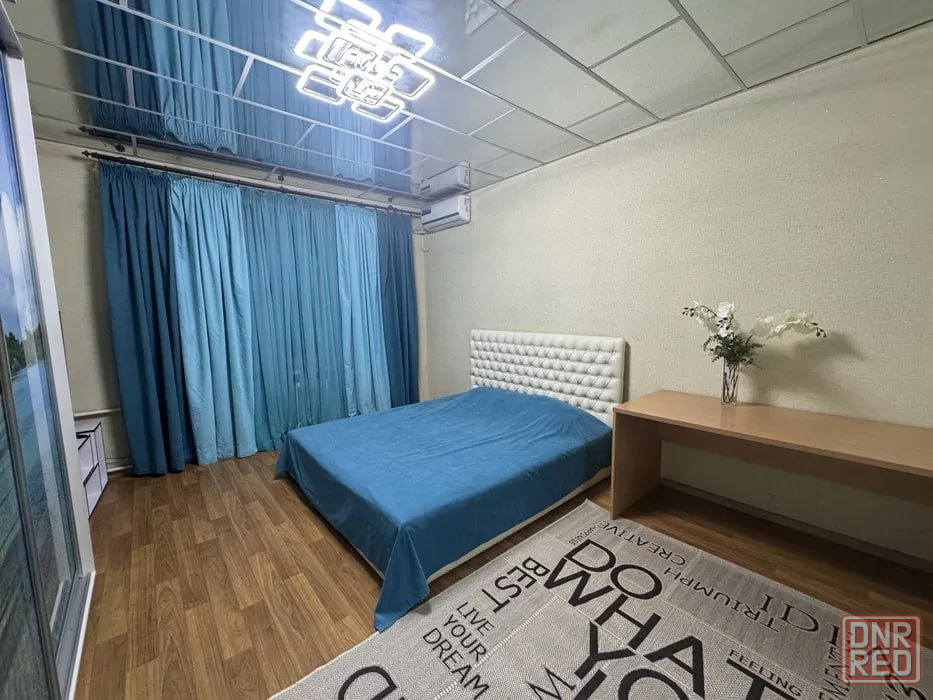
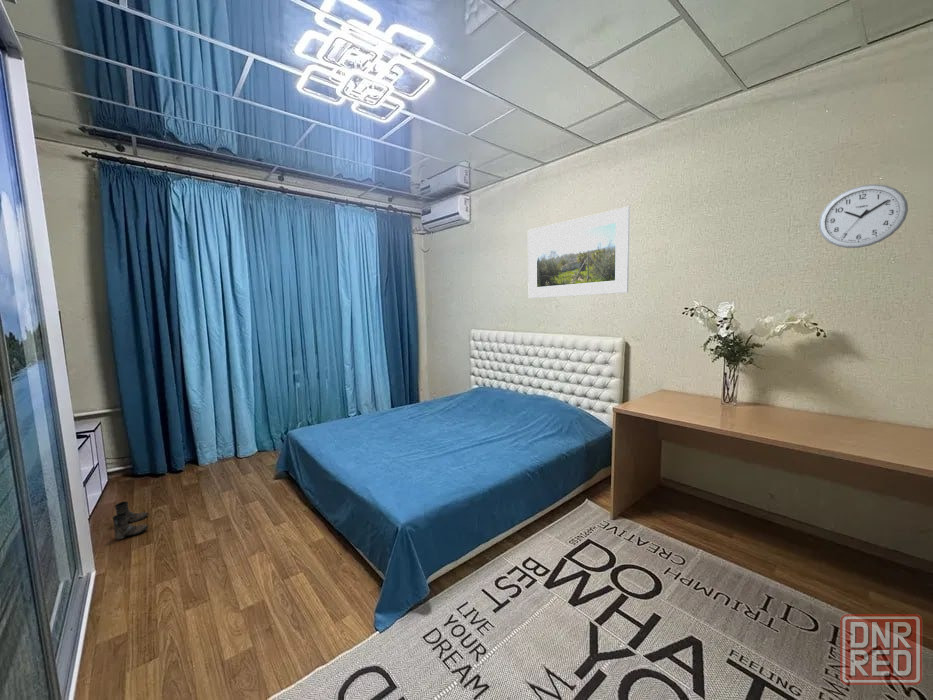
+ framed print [527,206,631,299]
+ boots [112,501,149,541]
+ wall clock [818,183,909,249]
